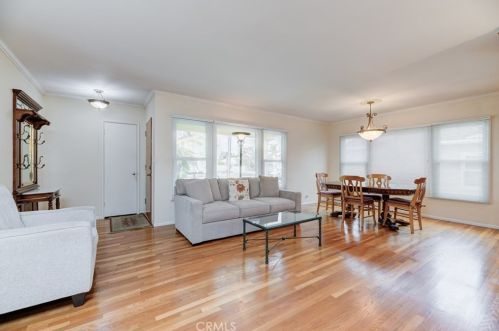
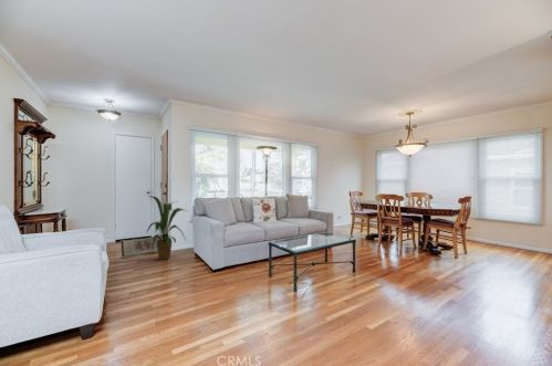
+ house plant [145,195,187,261]
